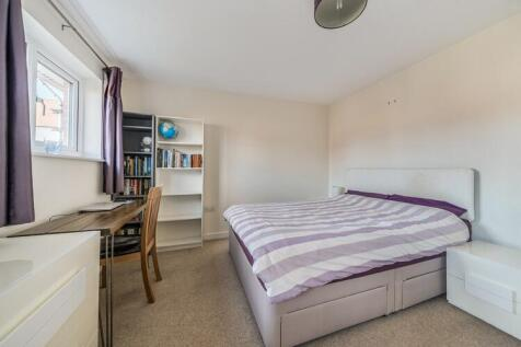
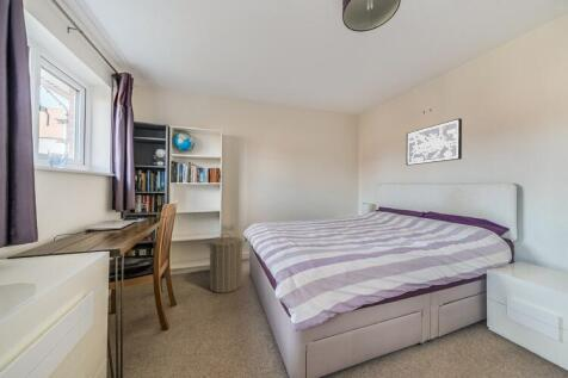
+ wall art [405,117,463,167]
+ laundry hamper [205,233,247,295]
